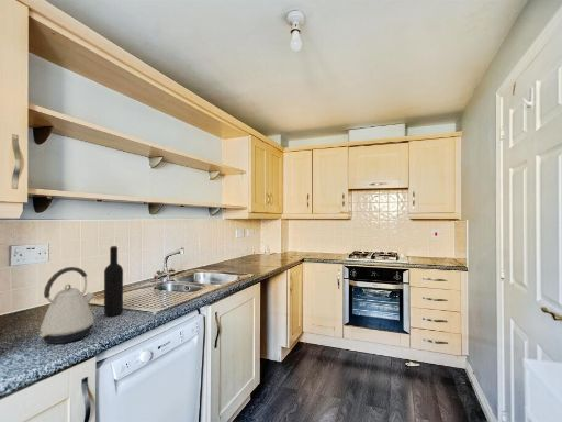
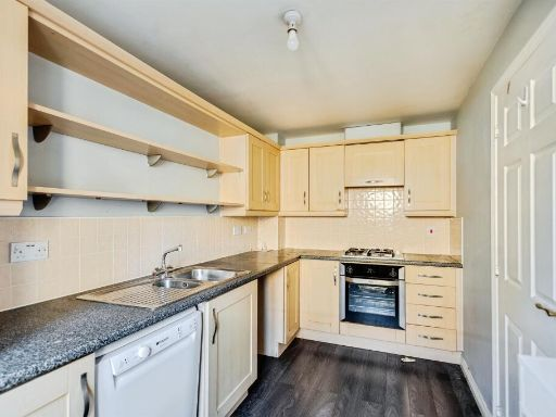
- kettle [38,266,95,344]
- wine bottle [103,245,124,316]
